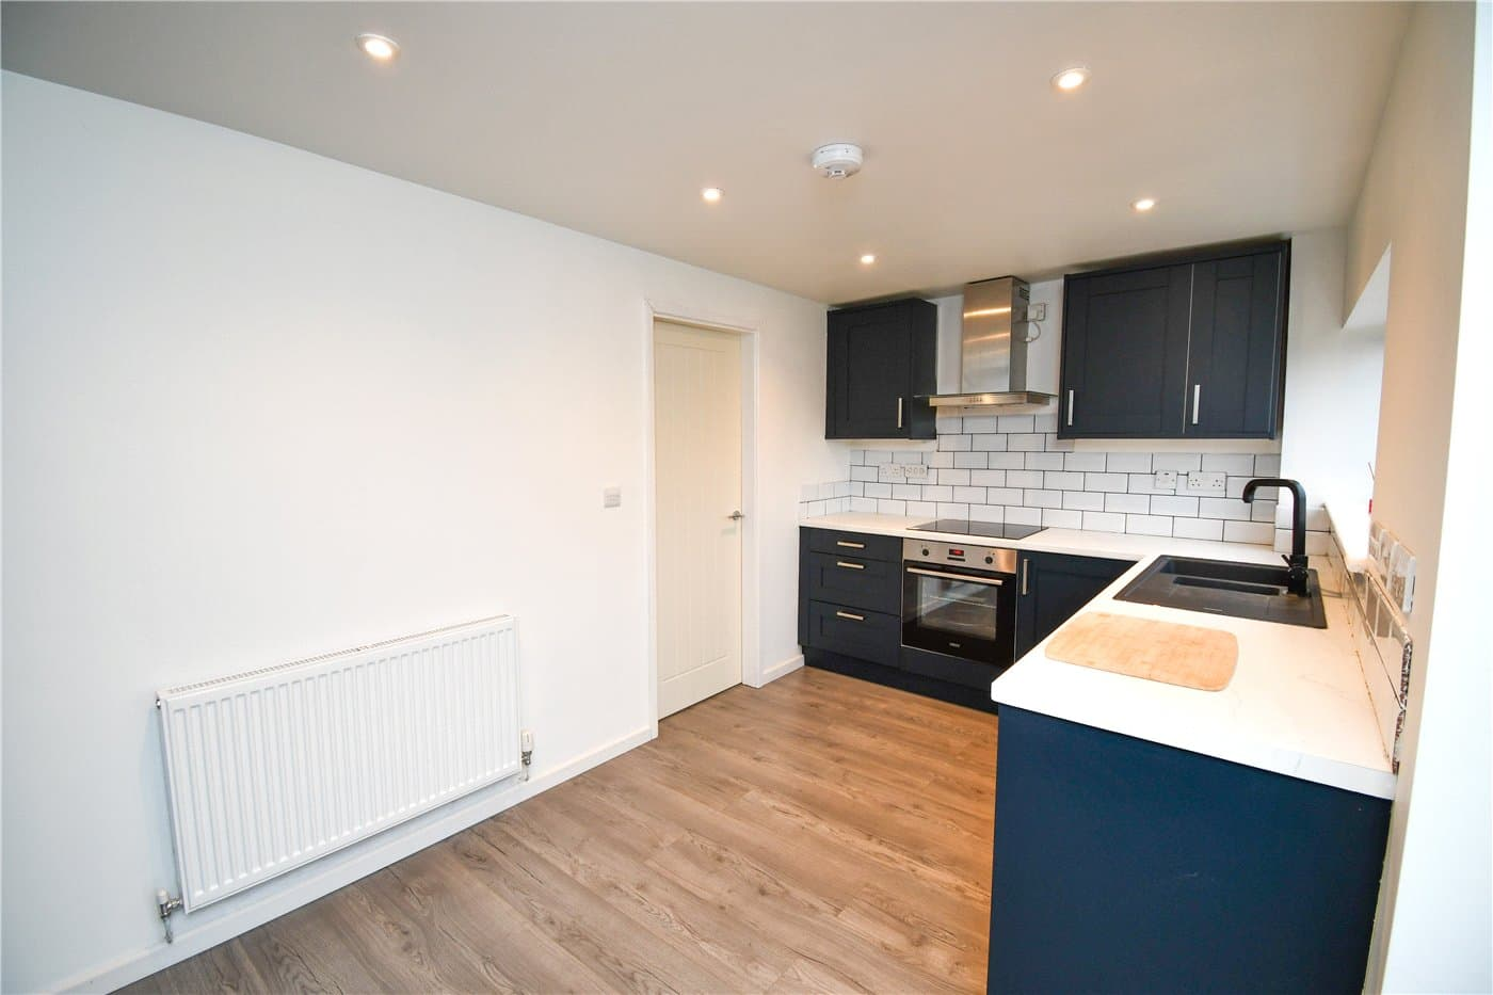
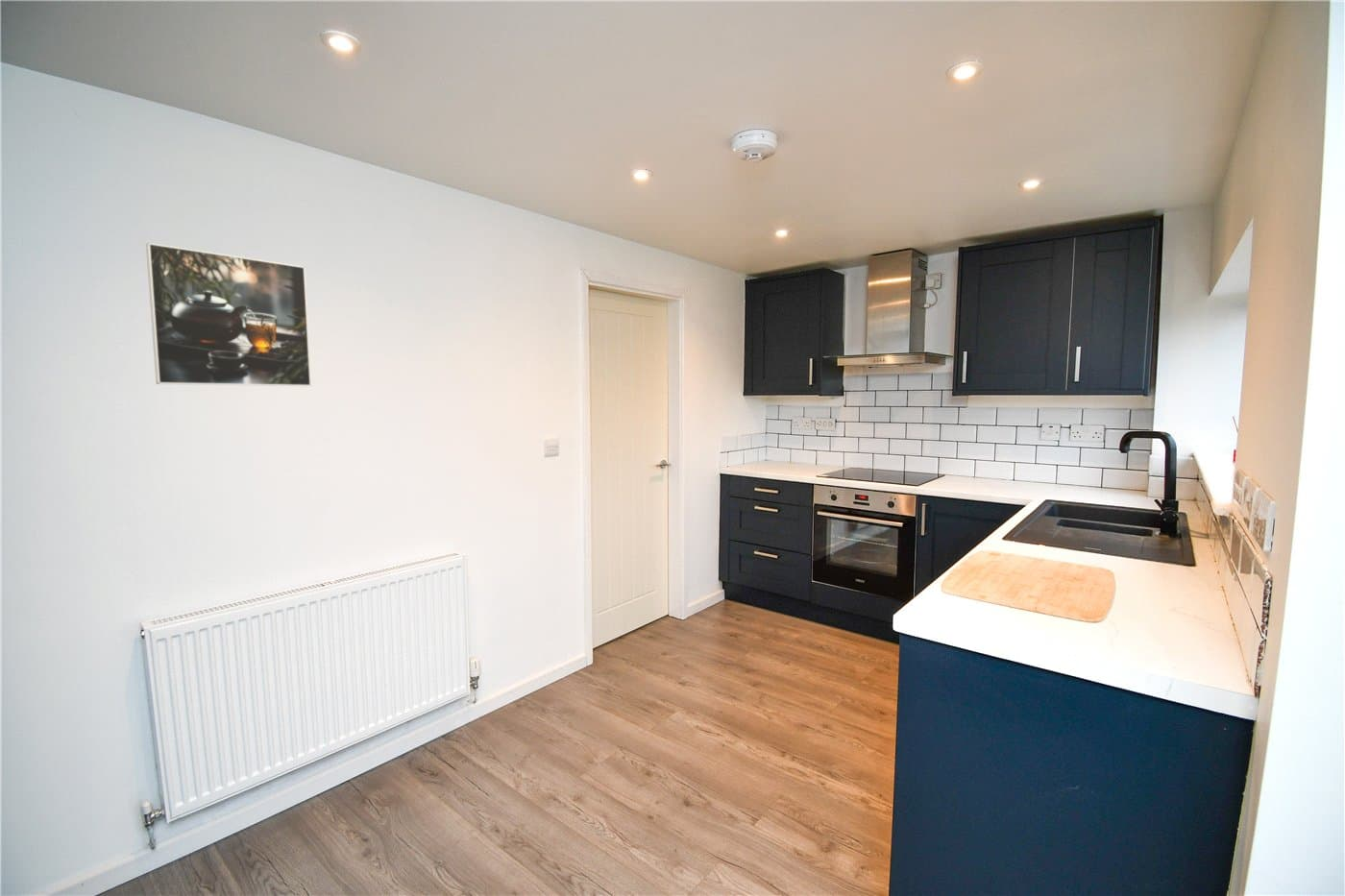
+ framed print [145,242,312,387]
